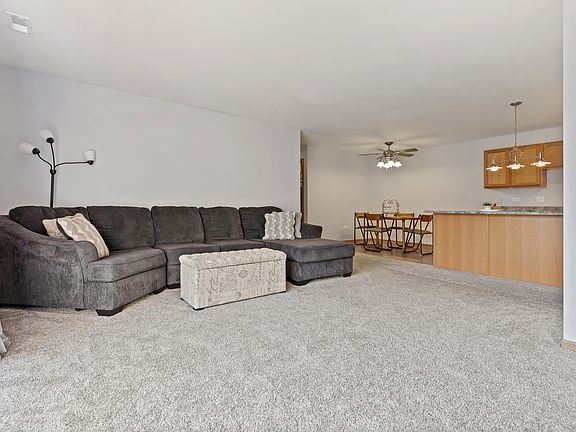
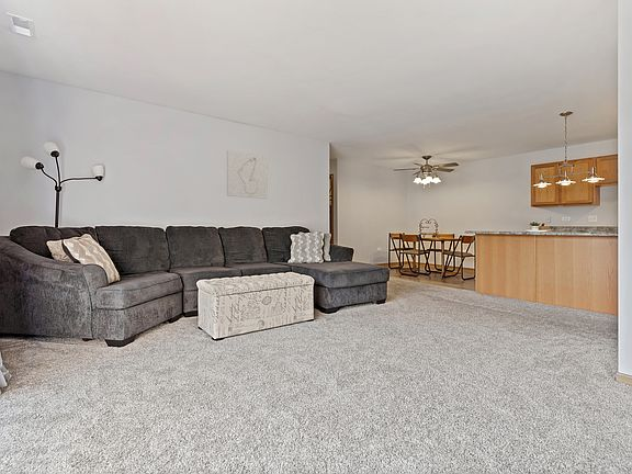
+ wall art [226,149,269,200]
